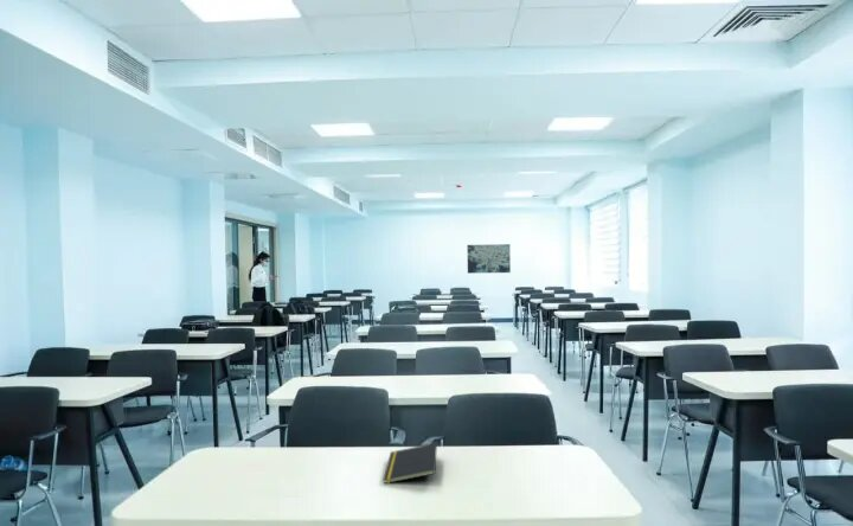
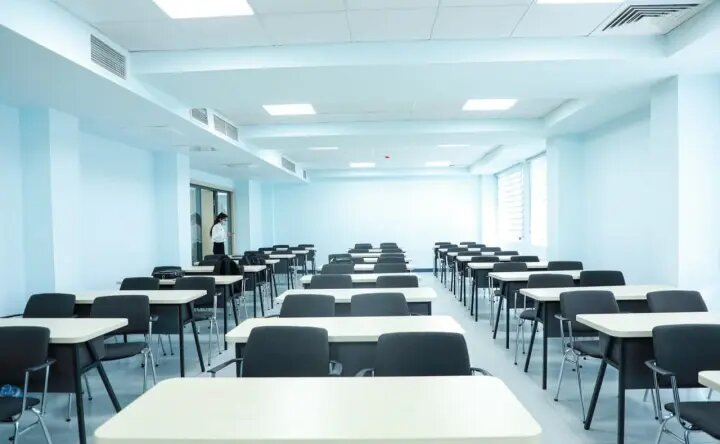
- wall art [466,243,512,275]
- notepad [381,442,438,485]
